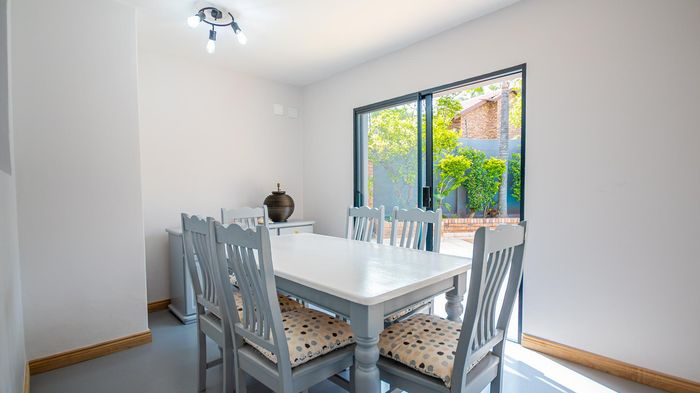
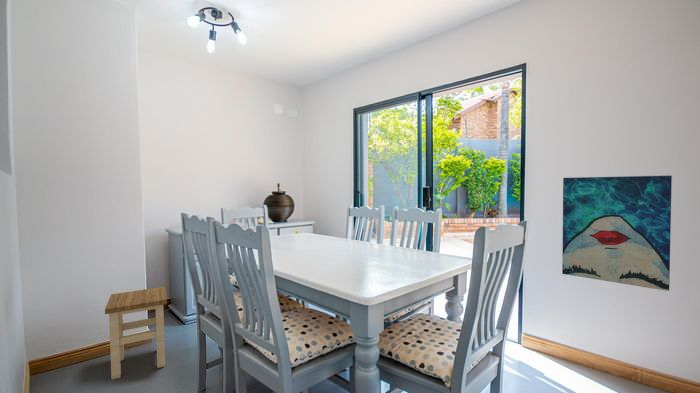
+ stool [104,285,168,380]
+ wall art [561,175,673,292]
